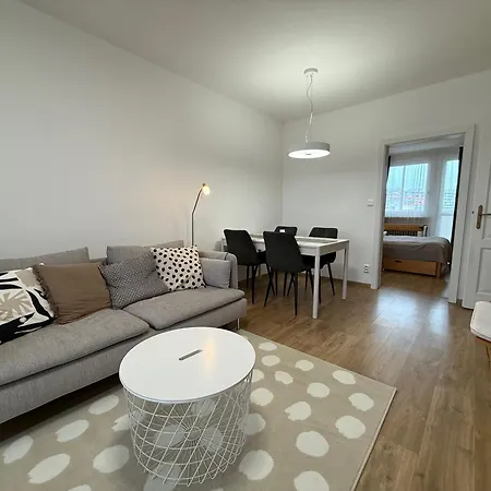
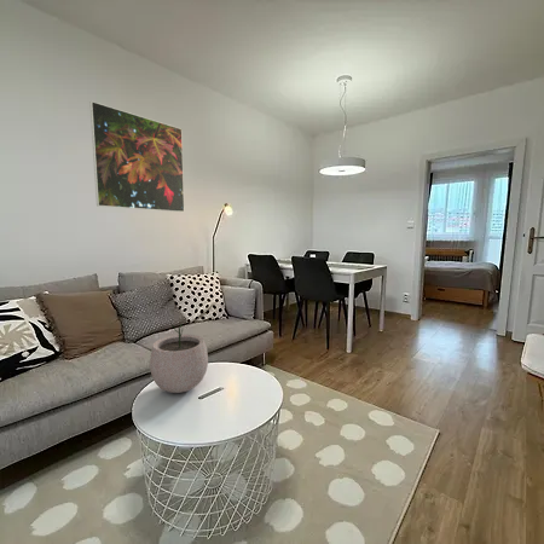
+ plant pot [149,323,209,394]
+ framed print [88,100,185,213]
